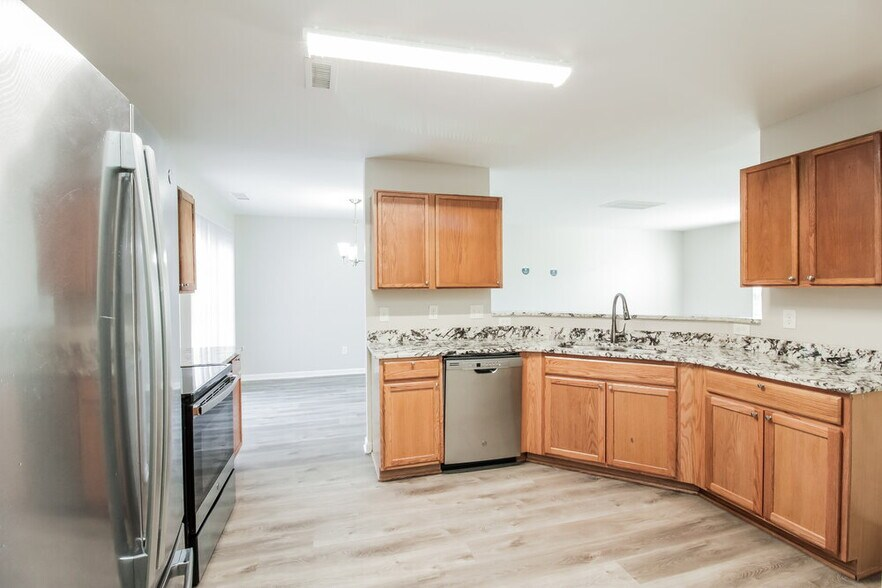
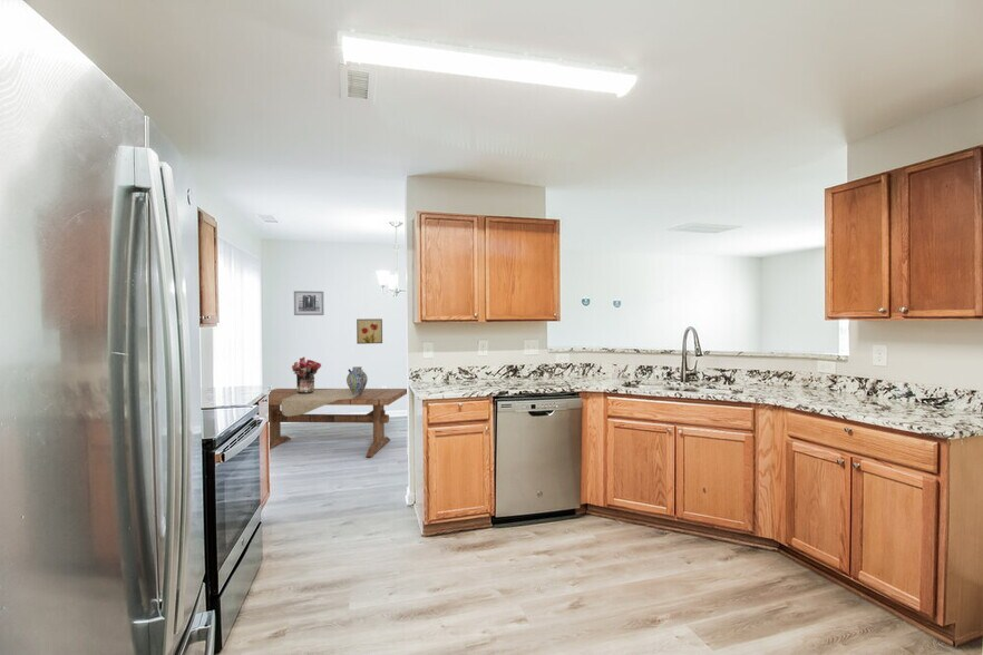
+ bouquet [291,356,322,394]
+ wall art [293,290,325,316]
+ dining table [269,388,408,458]
+ ceramic jug [345,365,369,395]
+ wall art [356,317,383,345]
